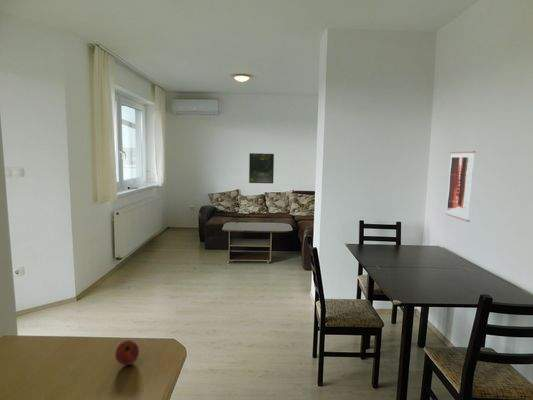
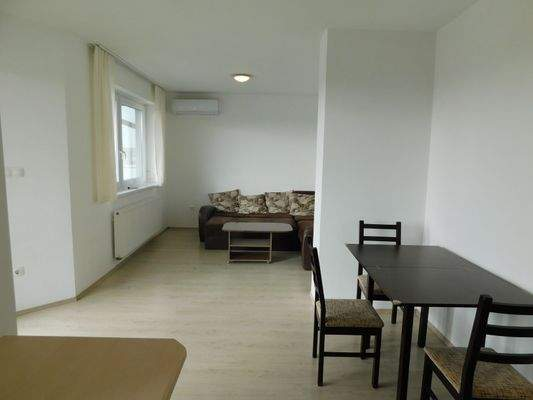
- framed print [248,152,275,184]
- apple [114,339,140,366]
- wall art [445,150,476,223]
